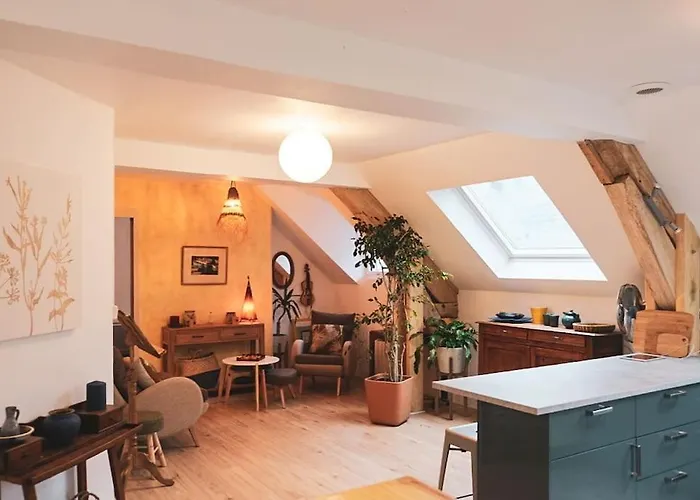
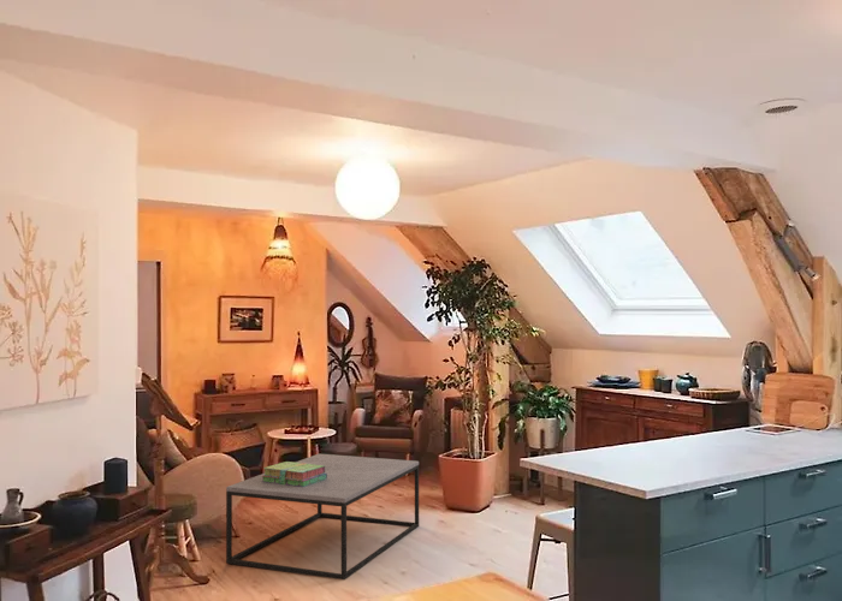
+ stack of books [261,460,327,487]
+ coffee table [225,453,420,581]
